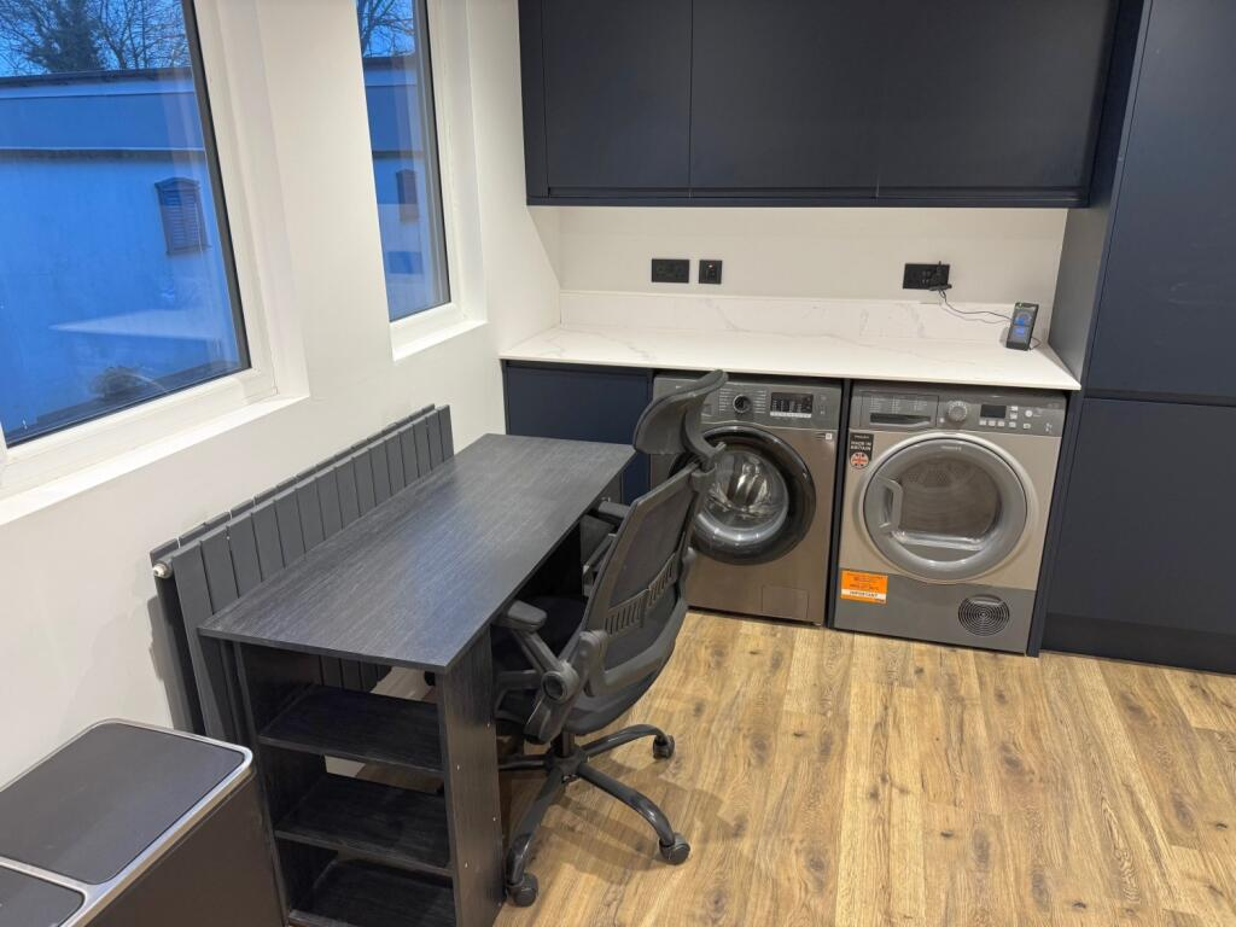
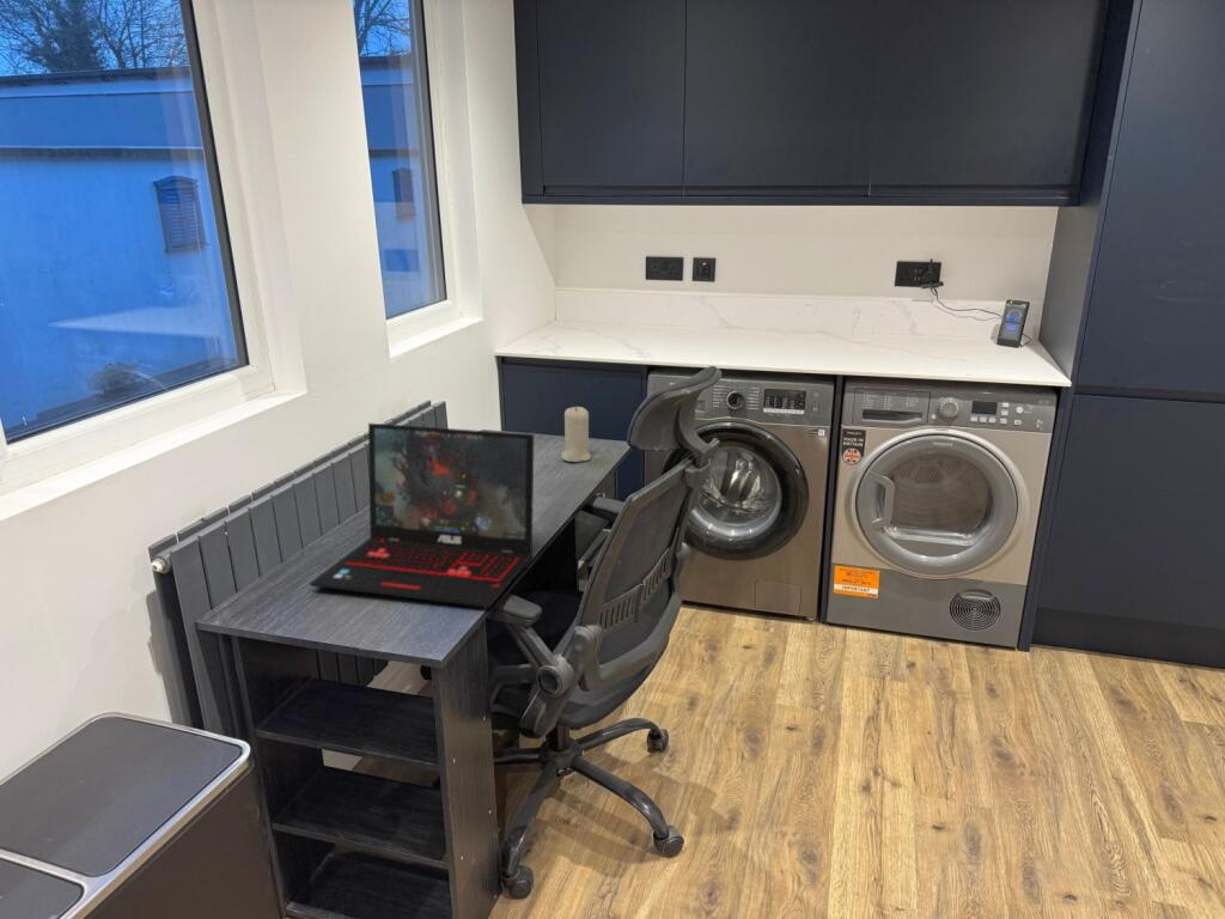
+ candle [560,406,592,463]
+ laptop [309,422,535,609]
